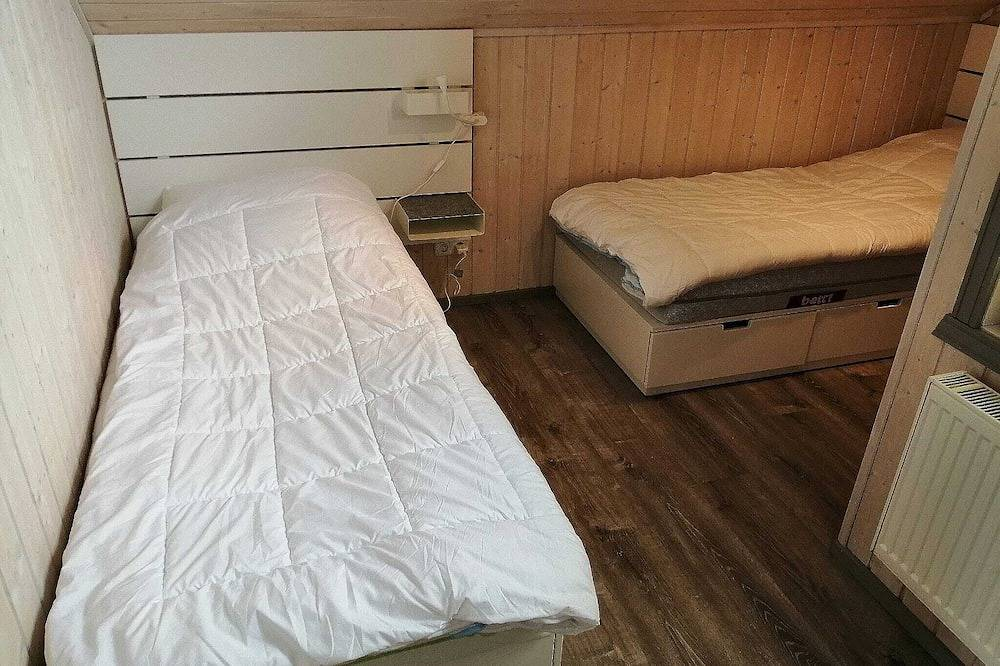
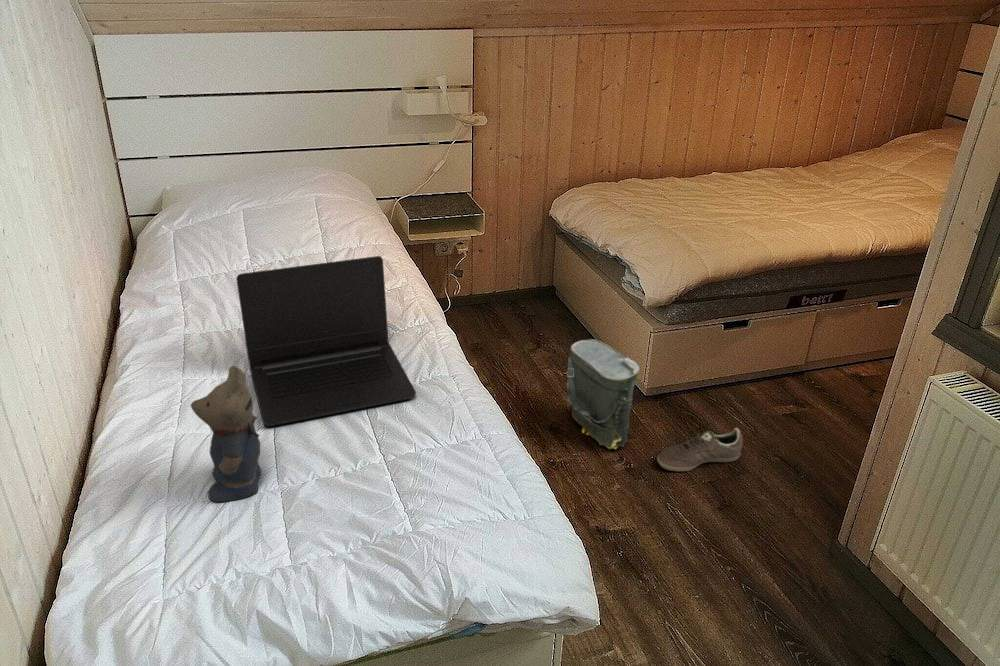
+ laptop [235,255,417,427]
+ bag [566,338,641,451]
+ sneaker [656,427,744,472]
+ teddy bear [190,365,263,503]
